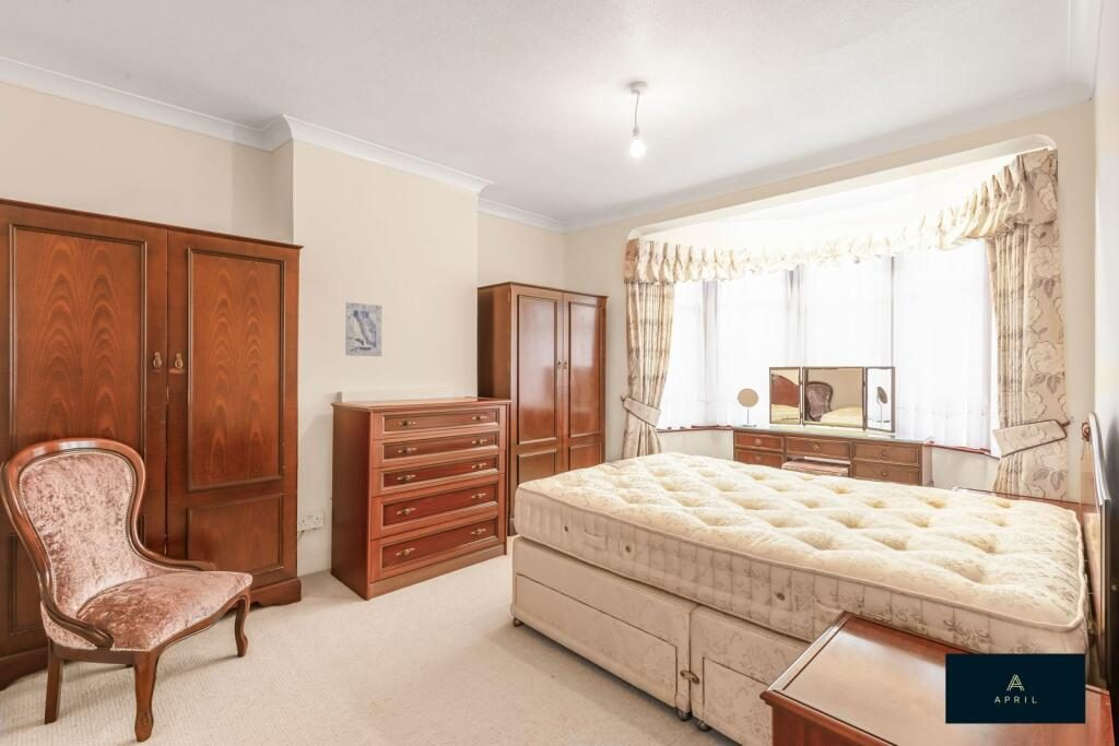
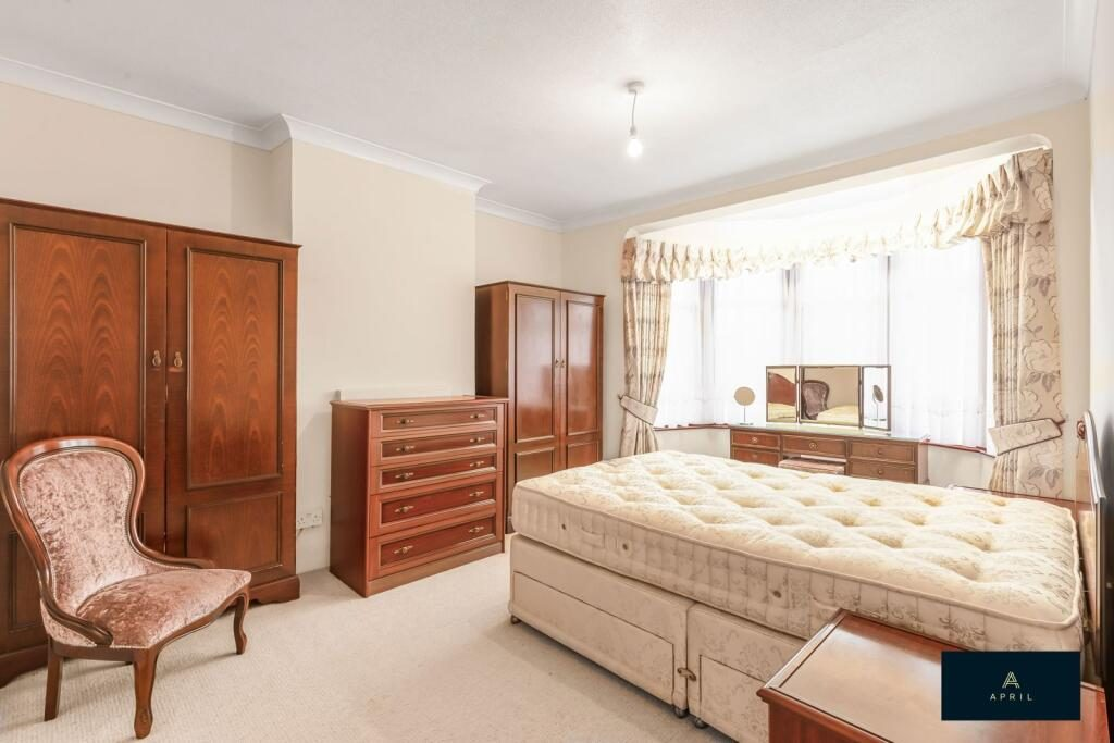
- wall art [344,301,382,357]
